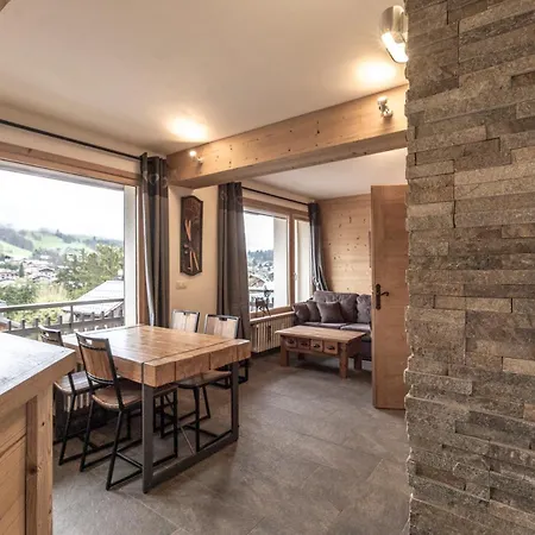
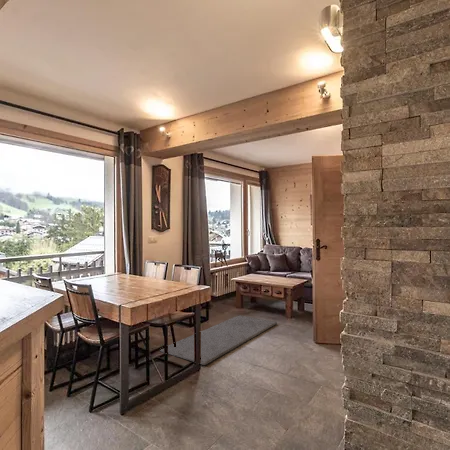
+ rug [159,314,278,366]
